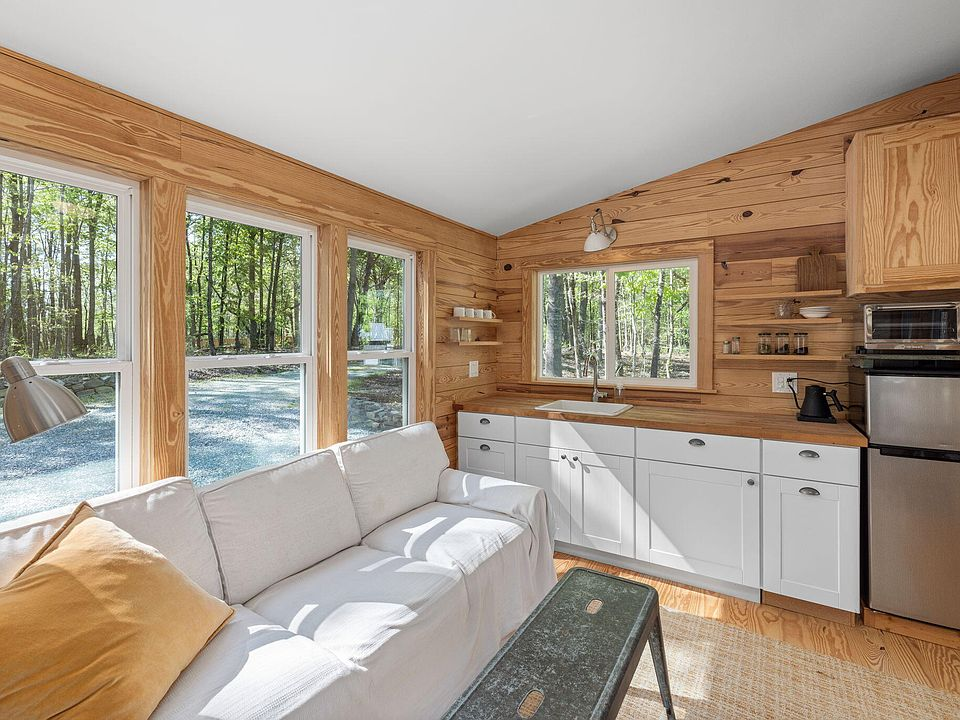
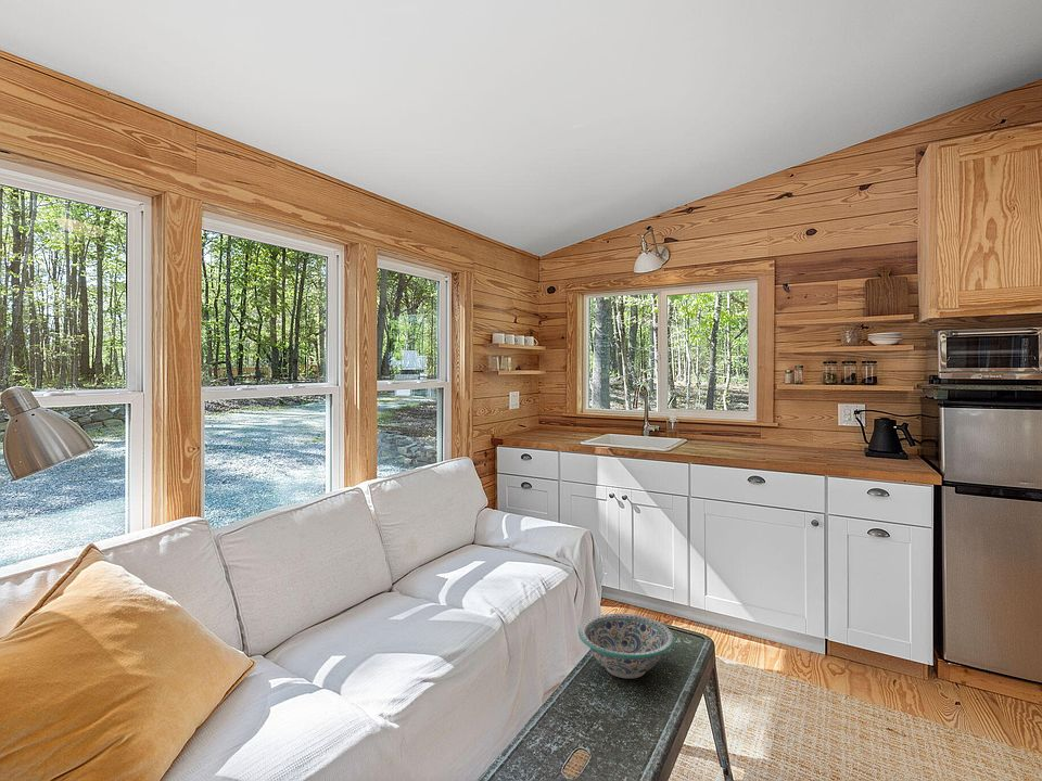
+ decorative bowl [577,613,675,680]
